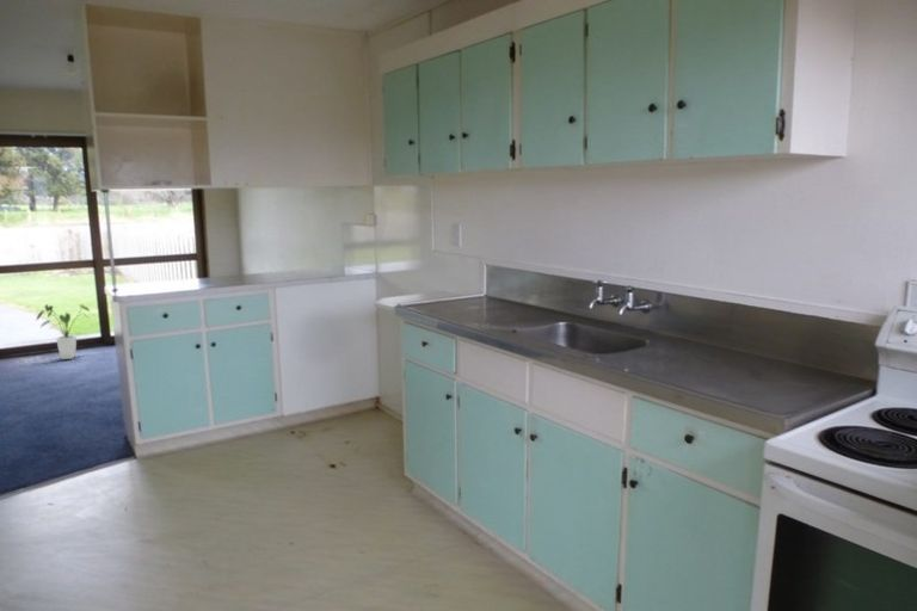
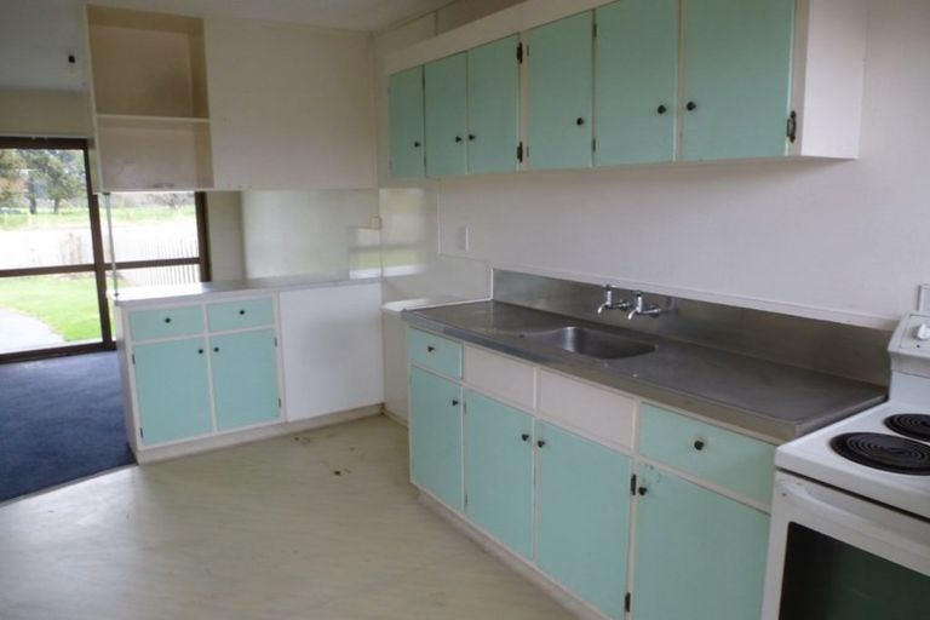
- house plant [36,303,92,360]
